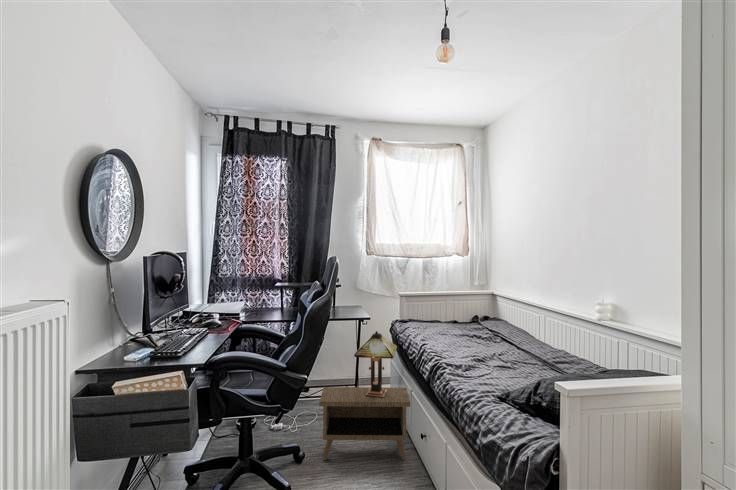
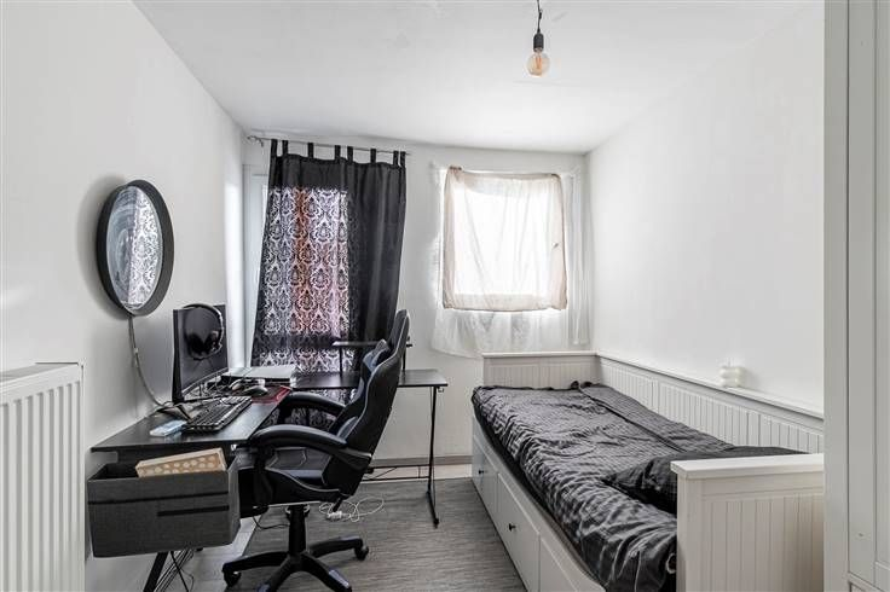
- table lamp [353,330,398,398]
- nightstand [318,386,411,461]
